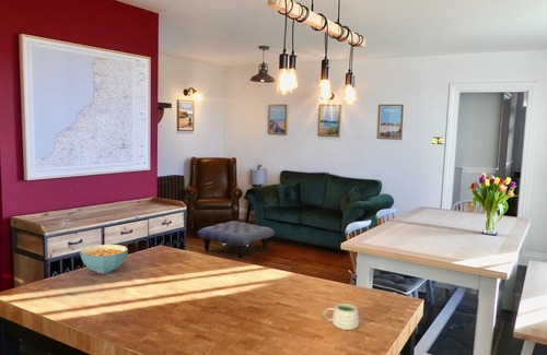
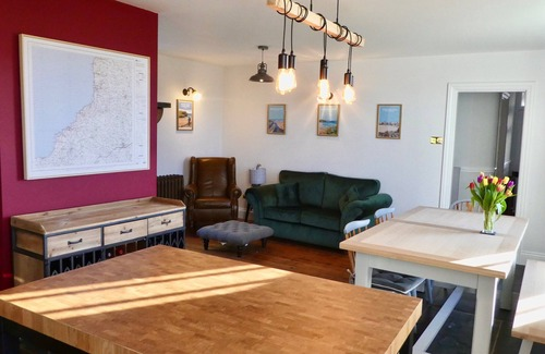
- mug [322,303,360,331]
- cereal bowl [79,244,129,274]
